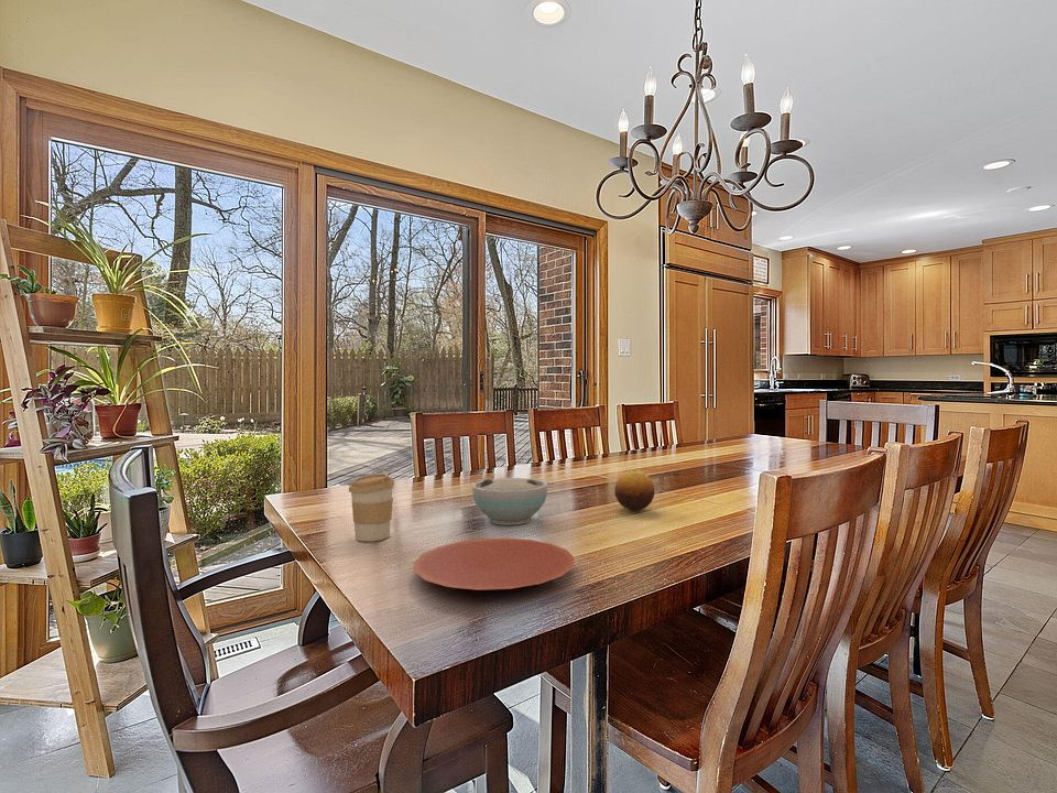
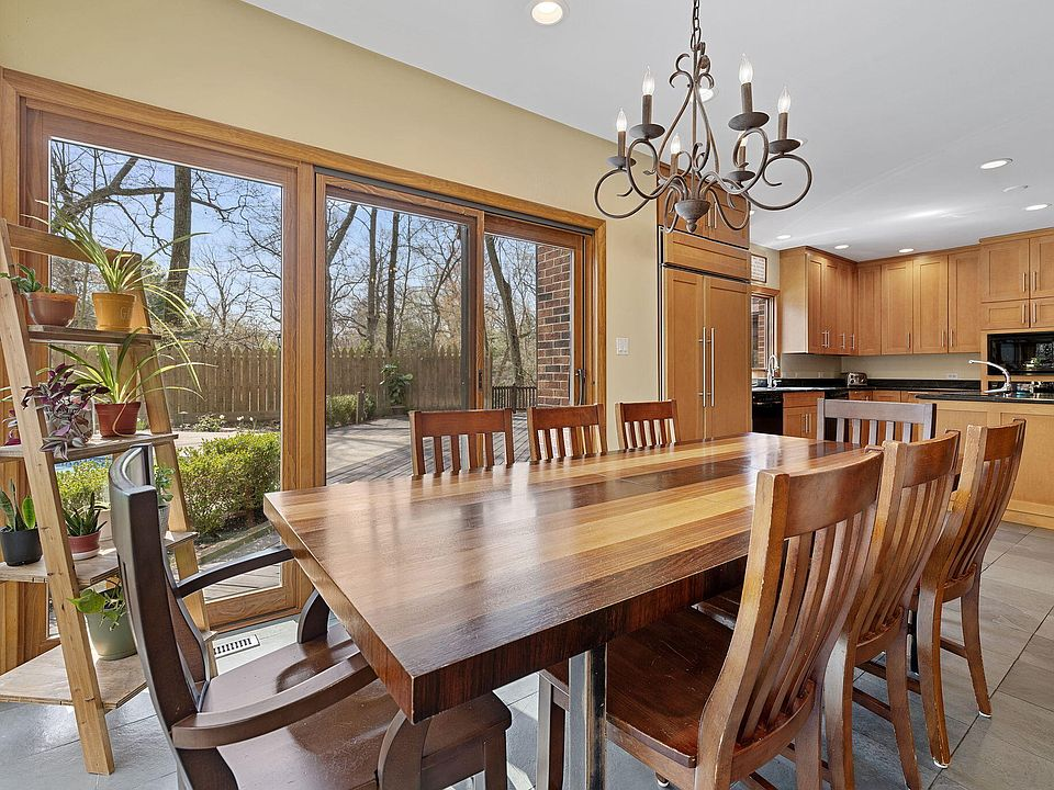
- coffee cup [348,472,395,542]
- plate [413,537,576,591]
- fruit [613,469,655,512]
- bowl [471,477,548,526]
